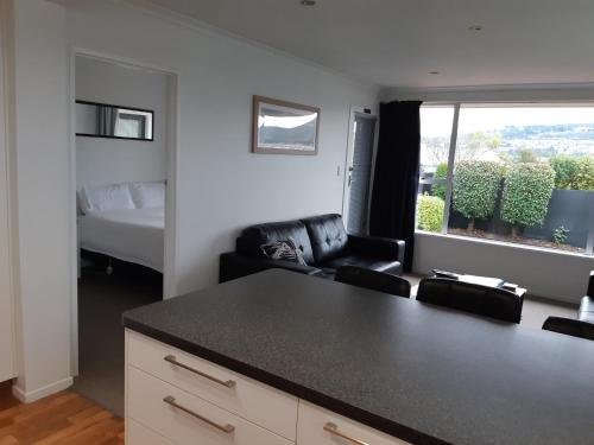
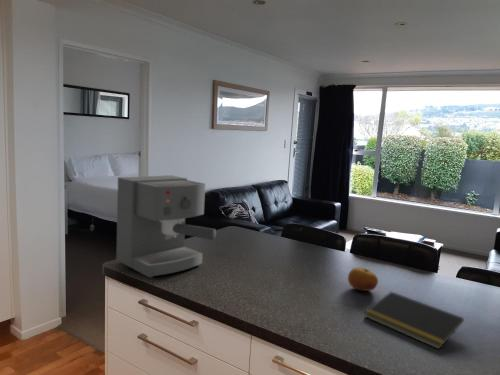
+ coffee maker [115,174,217,279]
+ fruit [347,266,379,292]
+ notepad [363,291,465,350]
